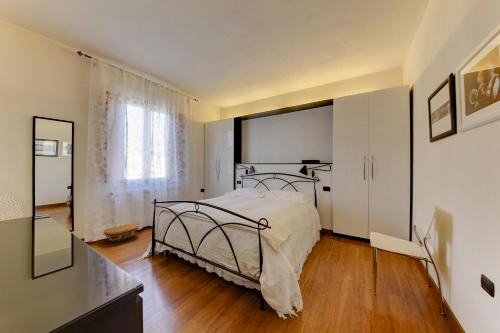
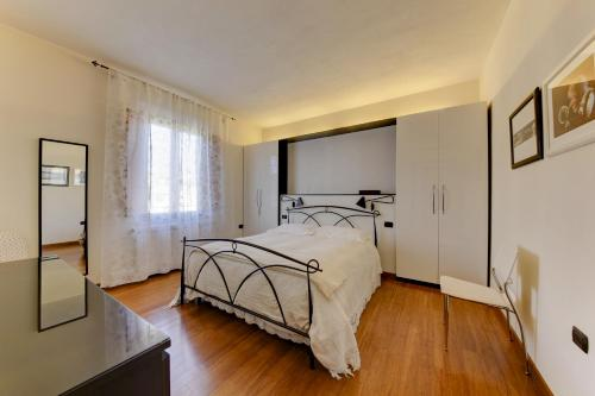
- basket [103,223,140,243]
